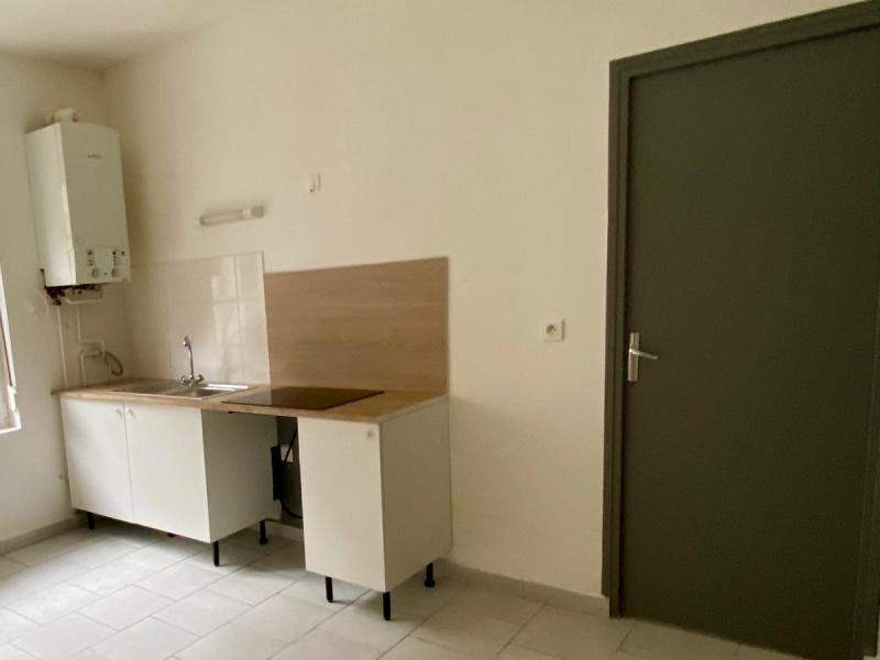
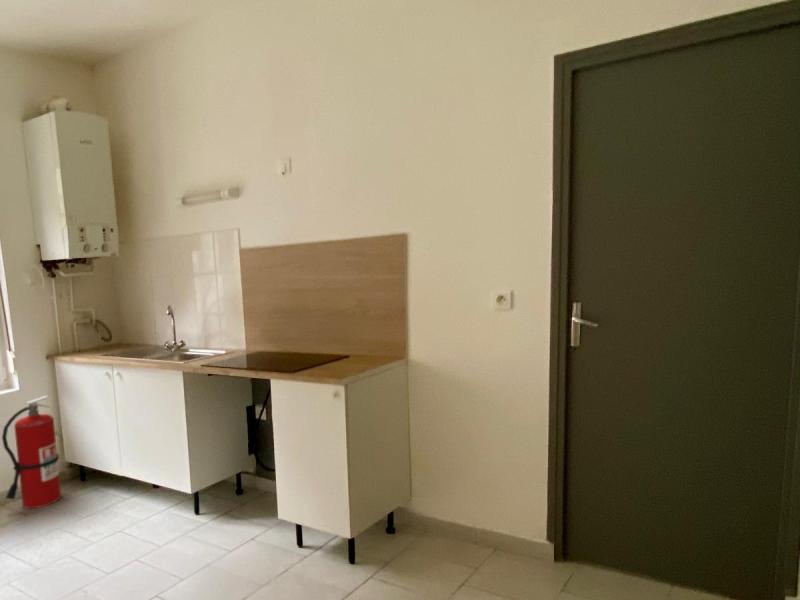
+ fire extinguisher [1,395,62,510]
